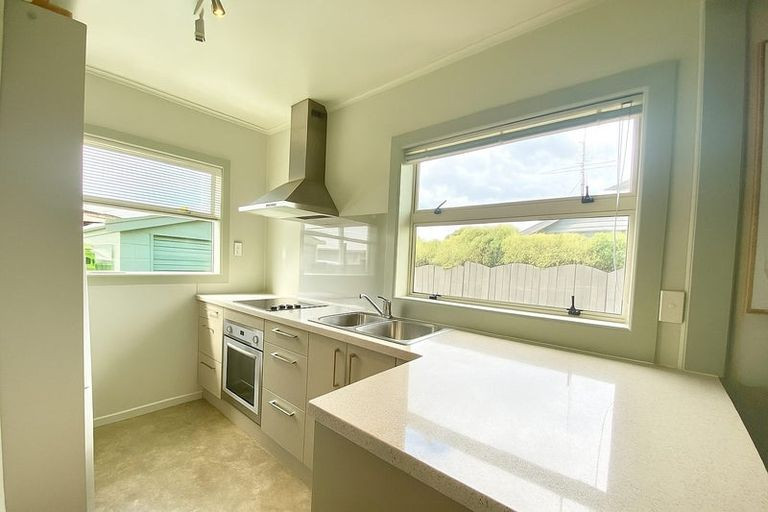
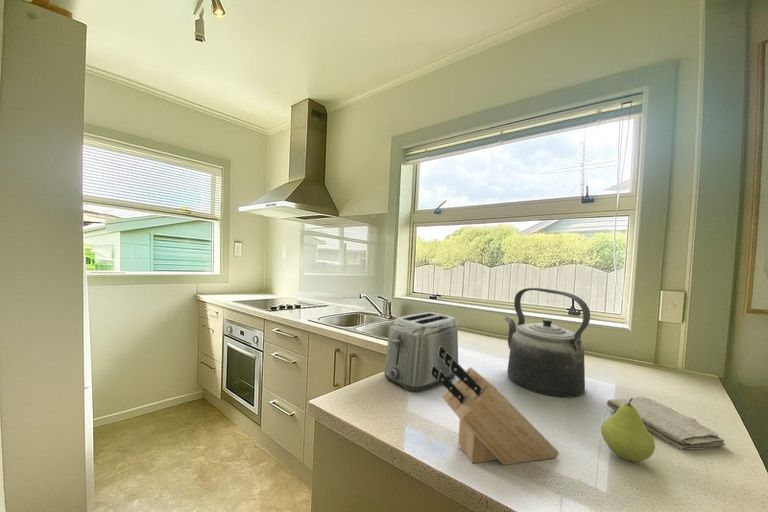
+ washcloth [606,396,726,451]
+ kettle [504,287,591,399]
+ toaster [383,311,459,393]
+ knife block [431,345,560,466]
+ fruit [600,397,656,463]
